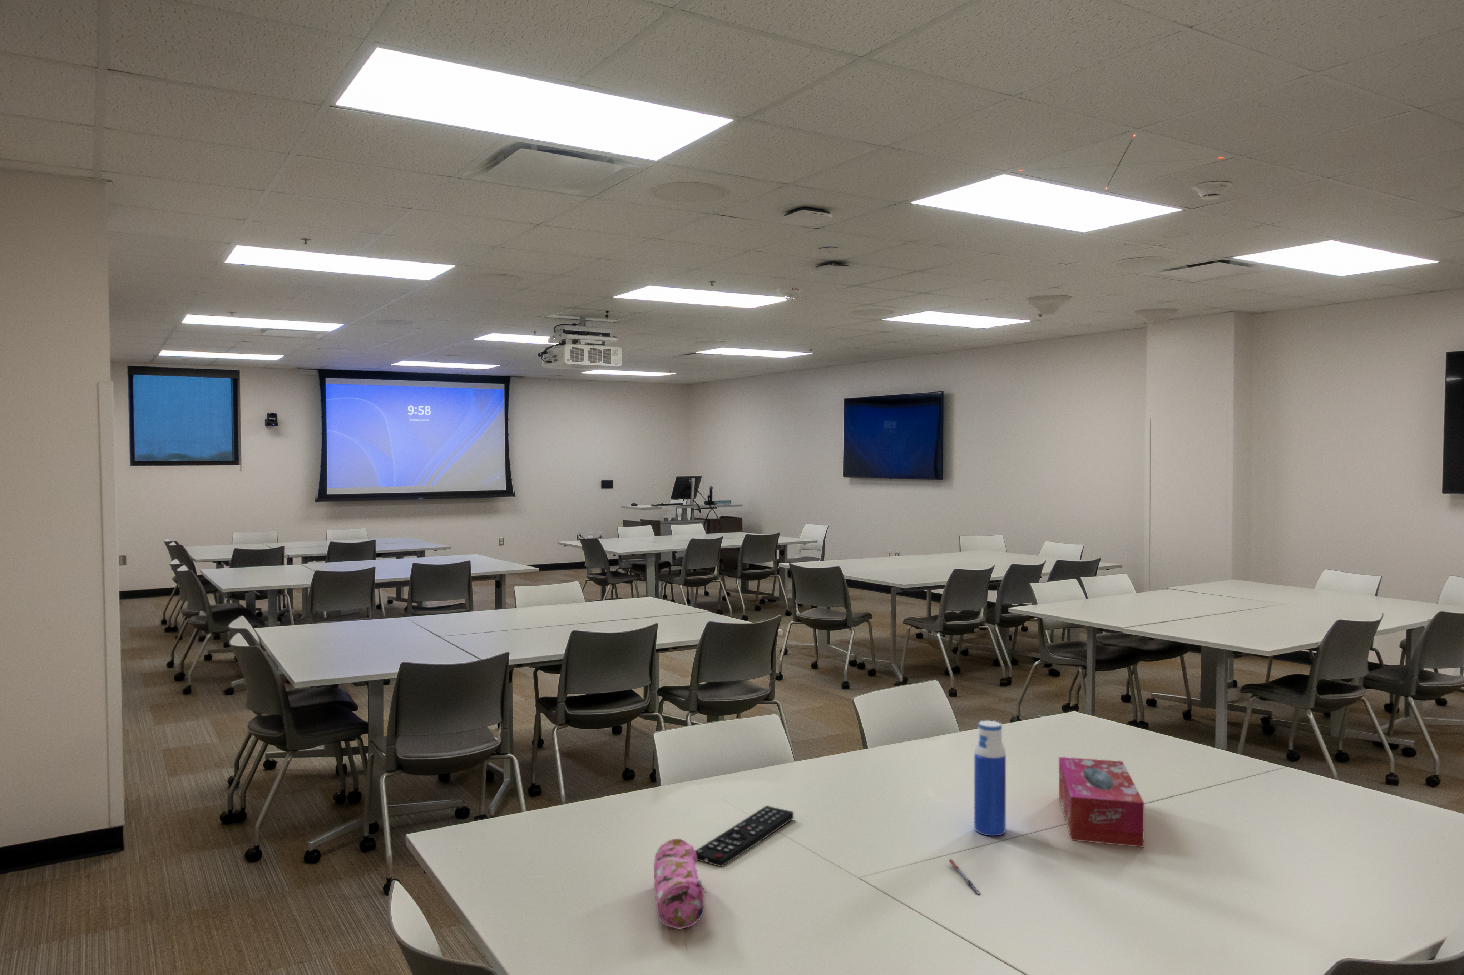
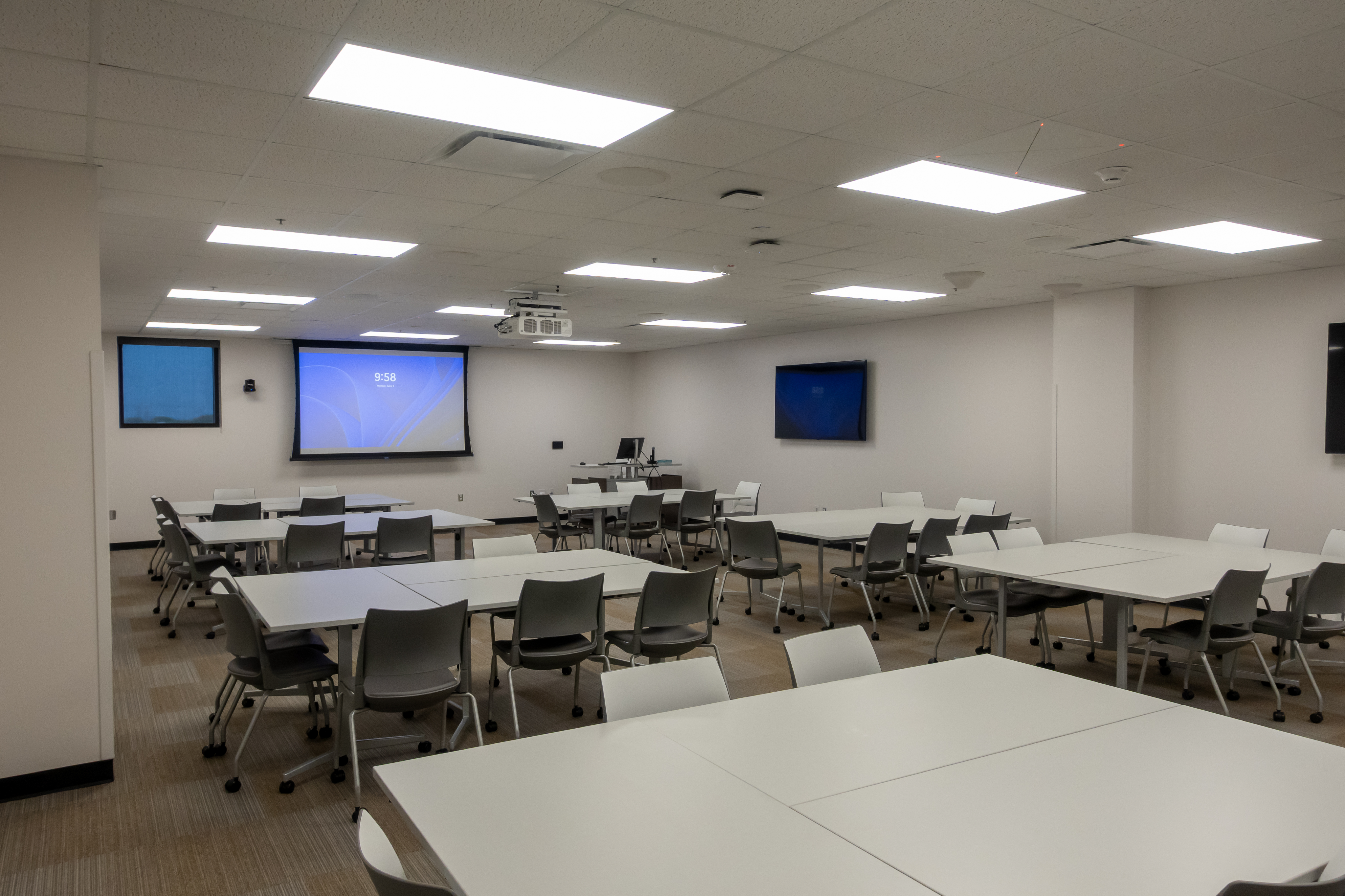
- remote control [696,805,793,867]
- tissue box [1058,756,1144,848]
- pencil case [653,838,706,929]
- water bottle [974,720,1006,836]
- pen [948,859,982,894]
